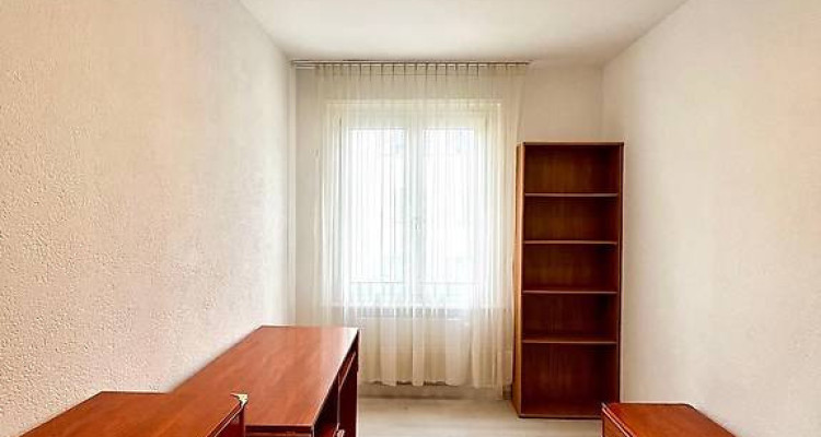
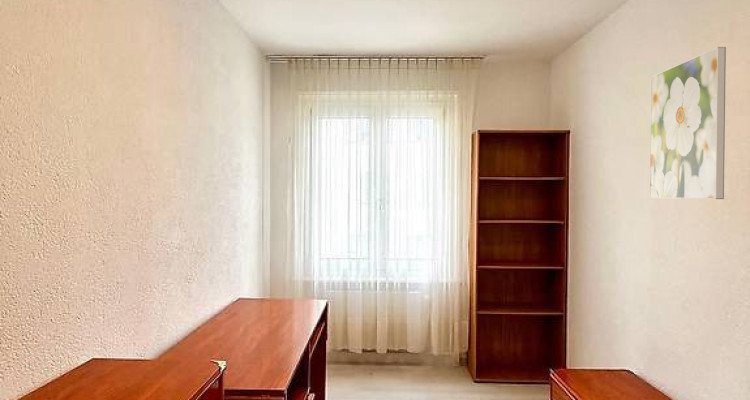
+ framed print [649,46,727,200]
